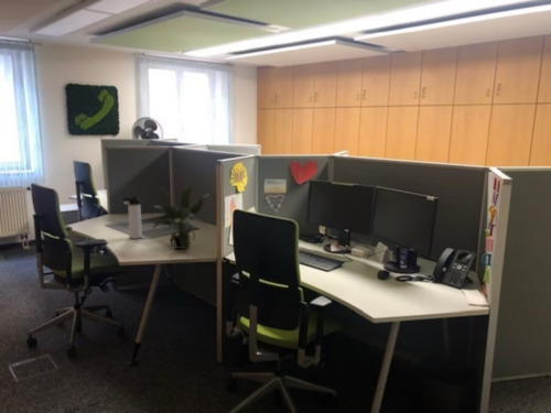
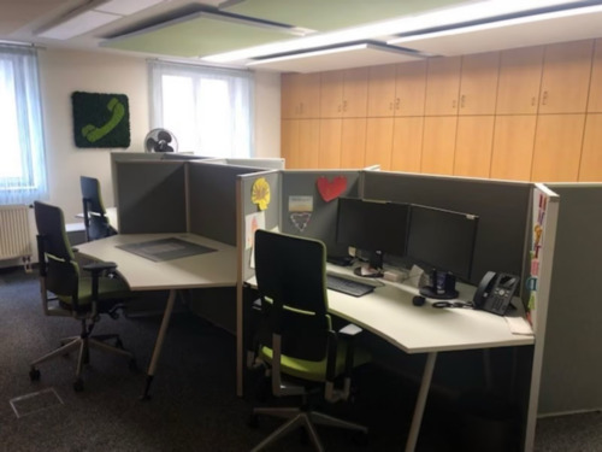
- thermos bottle [121,196,143,240]
- potted plant [147,184,210,251]
